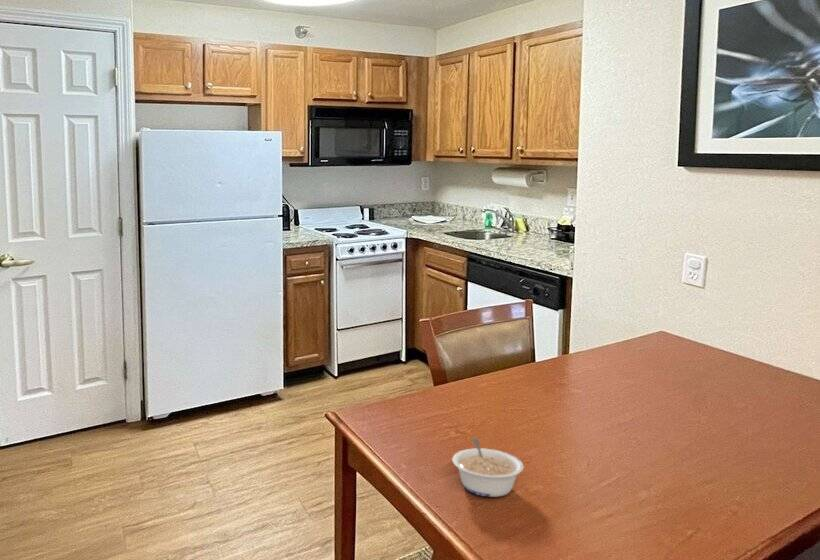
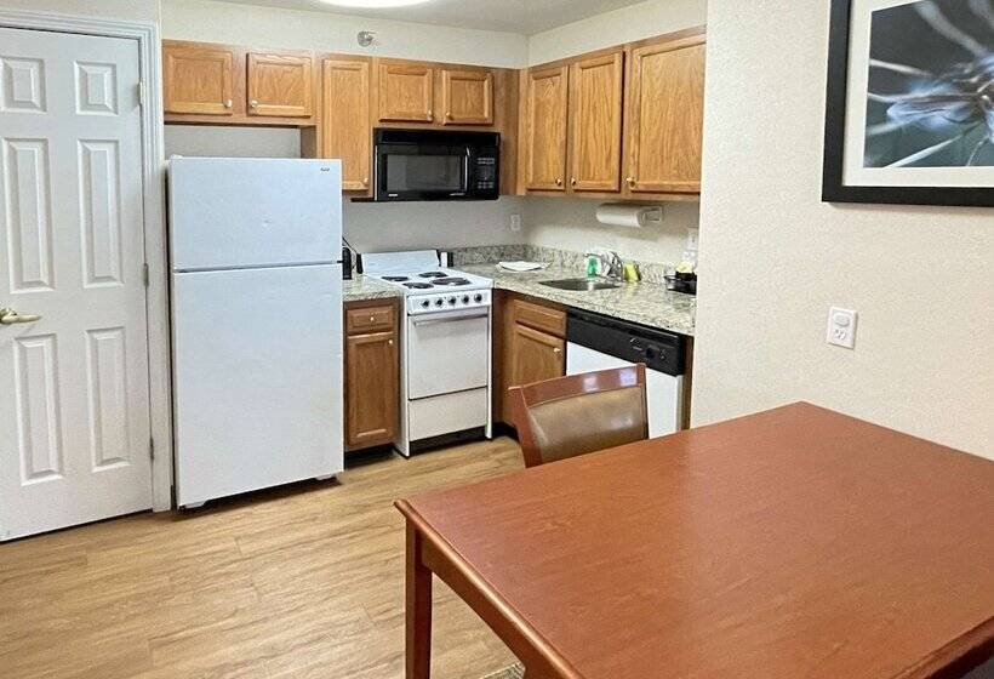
- legume [451,437,524,498]
